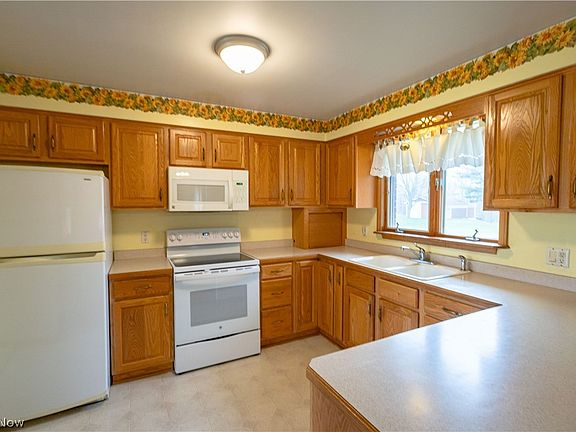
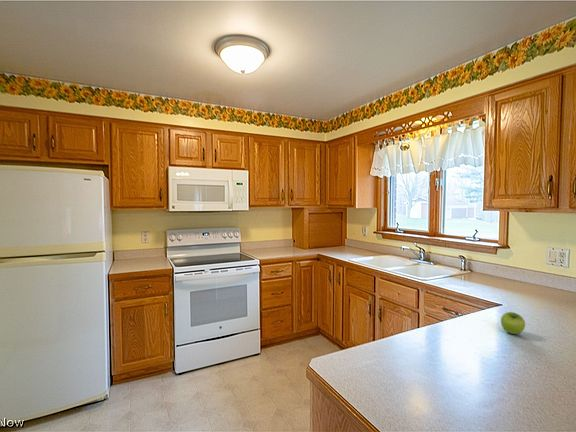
+ fruit [500,311,526,335]
